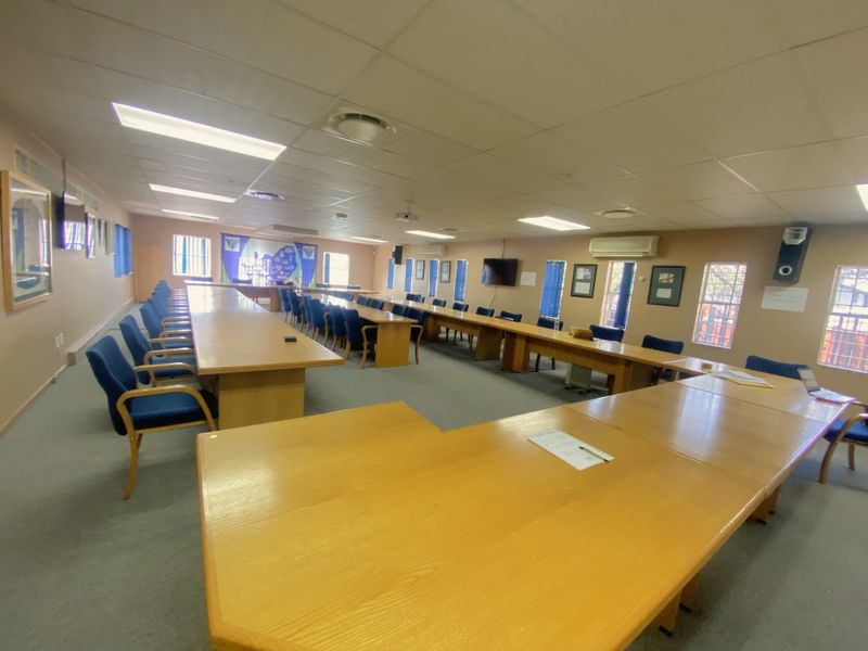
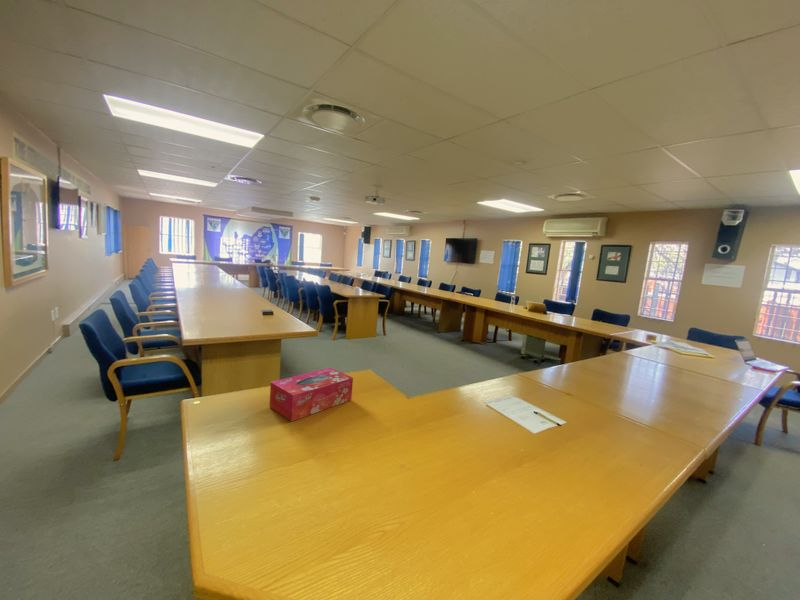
+ tissue box [268,367,354,423]
